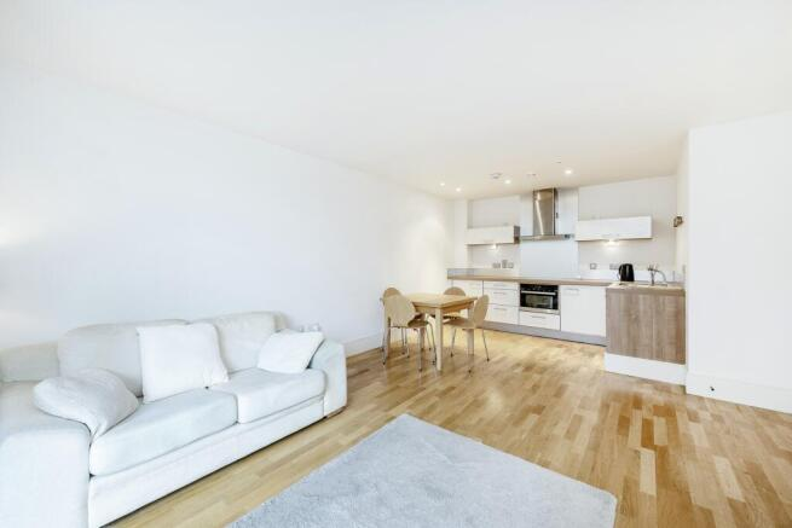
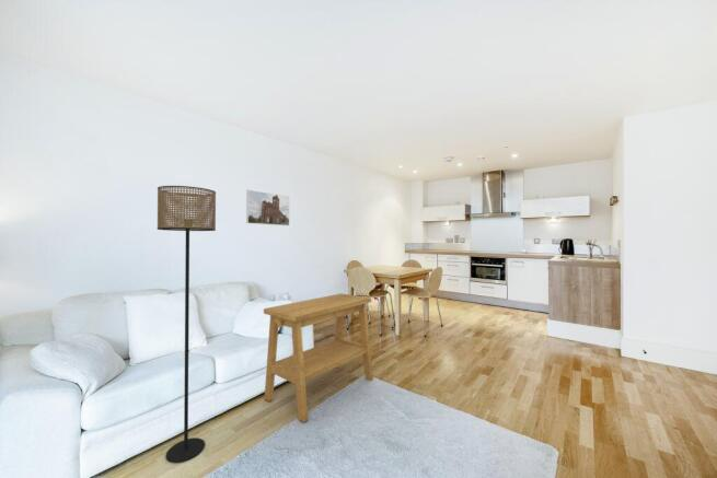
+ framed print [245,189,290,226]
+ floor lamp [157,185,217,464]
+ side table [263,292,374,423]
